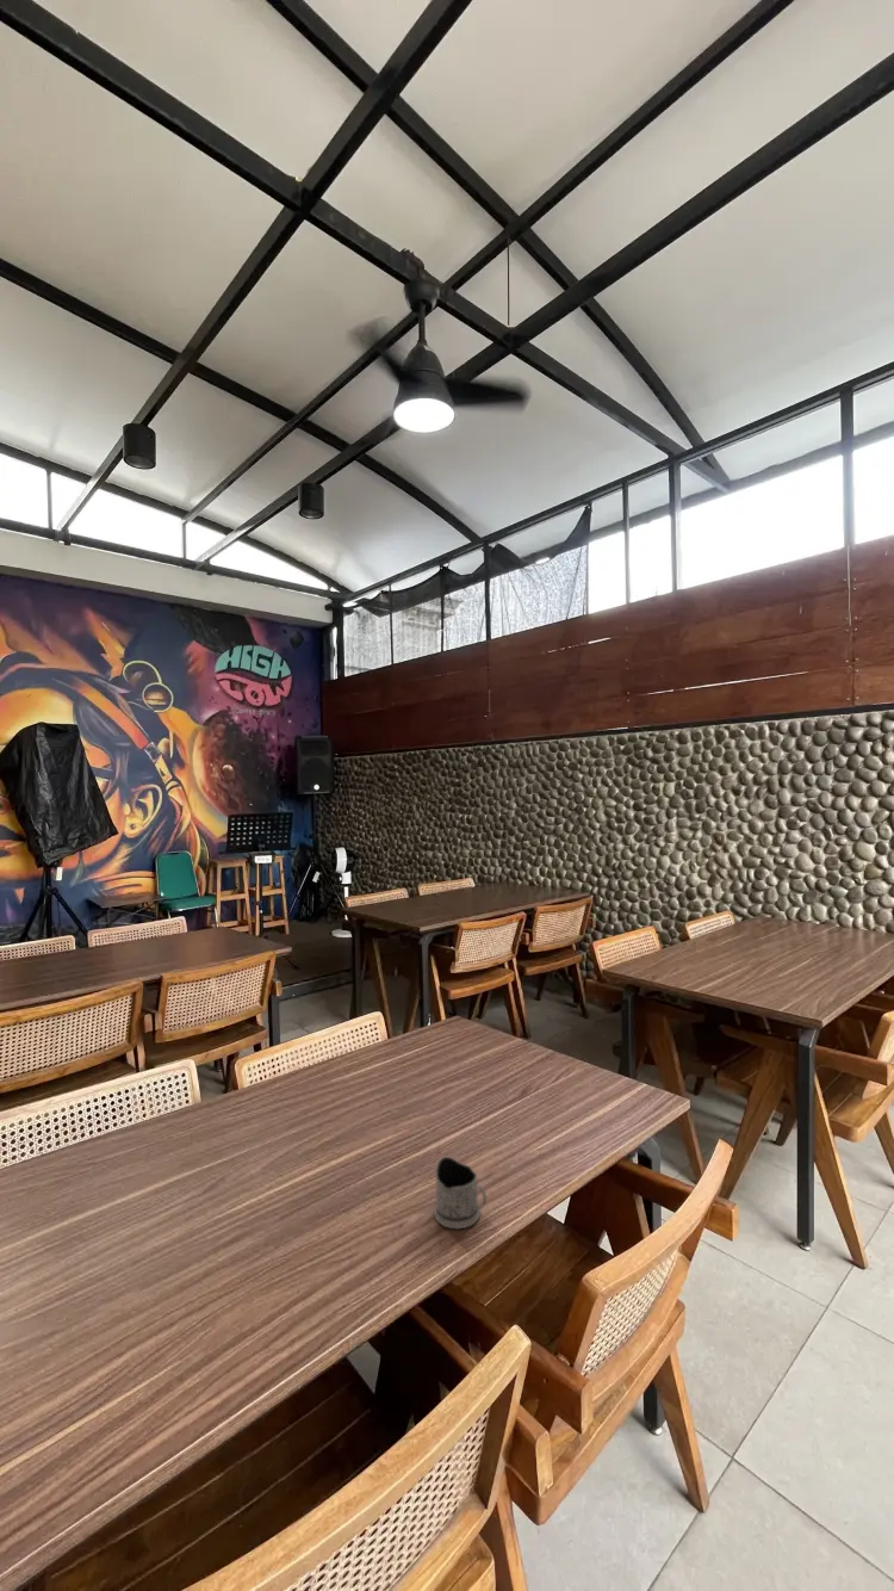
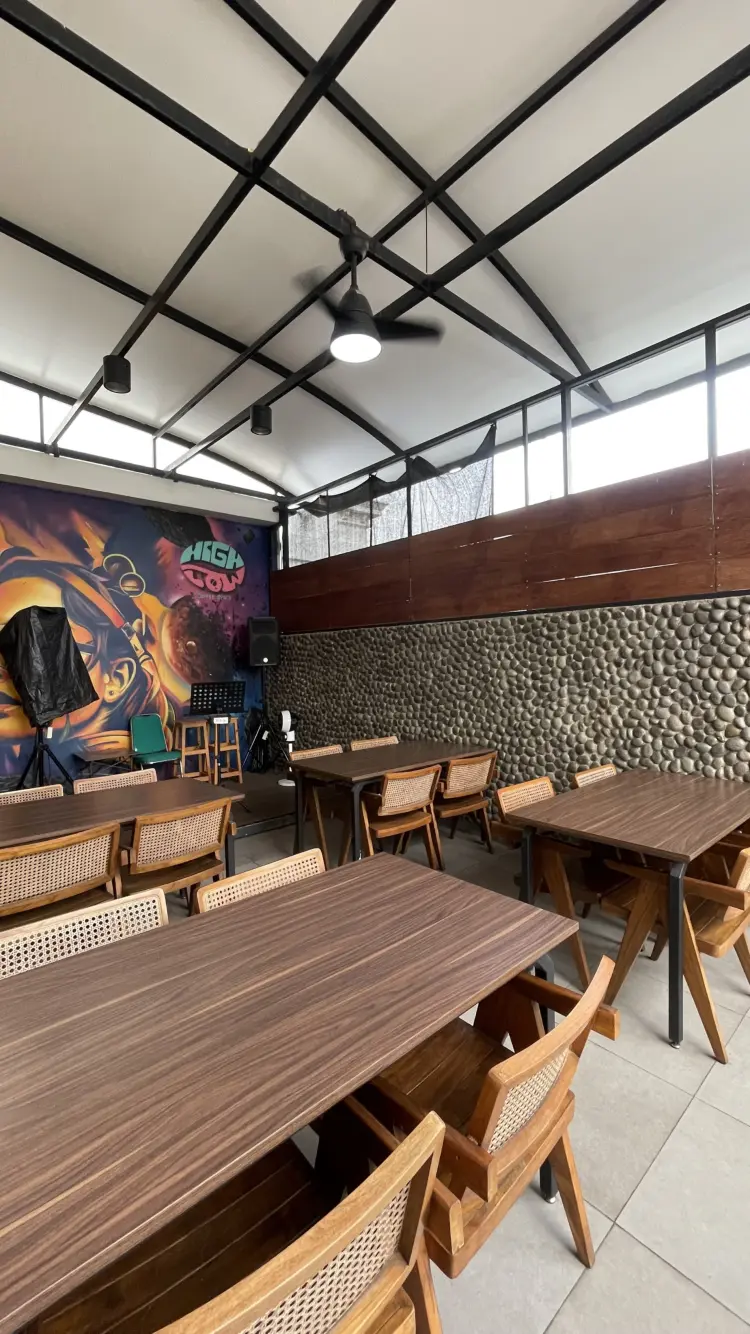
- tea glass holder [433,1156,488,1230]
